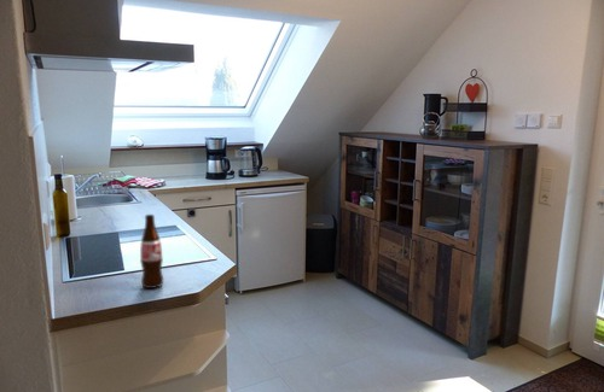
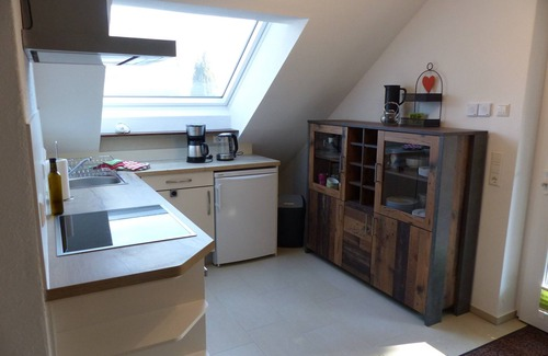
- bottle [139,213,164,289]
